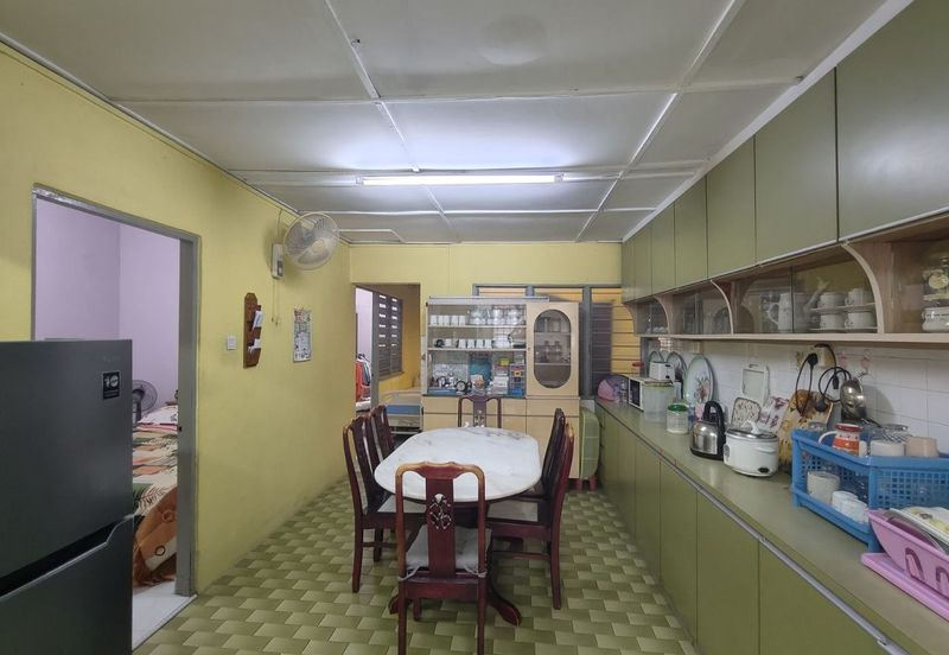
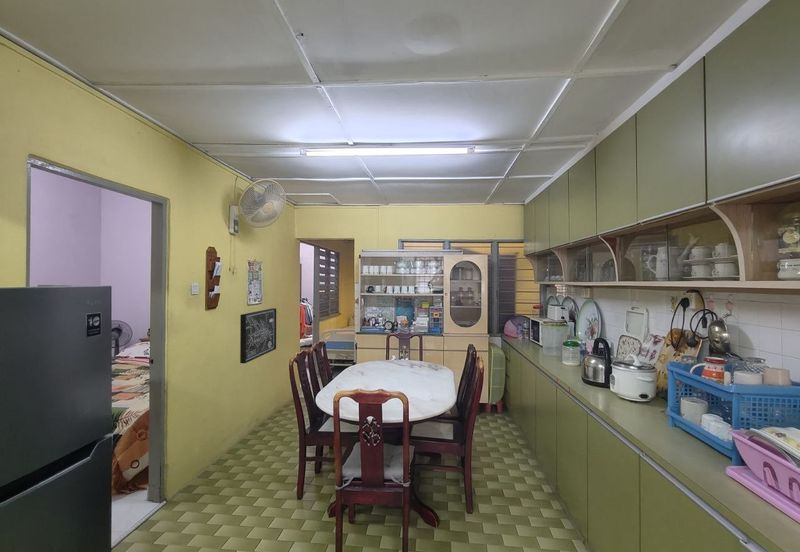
+ wall art [239,307,277,364]
